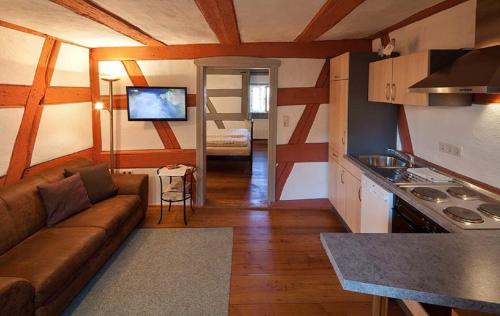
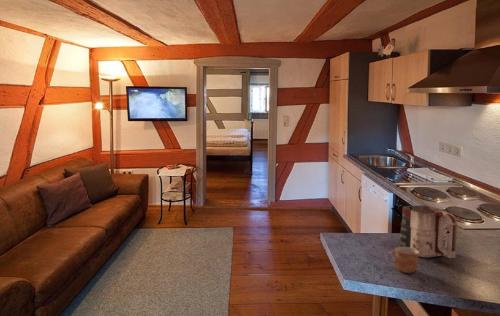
+ mug [399,204,459,259]
+ mug [387,246,419,274]
